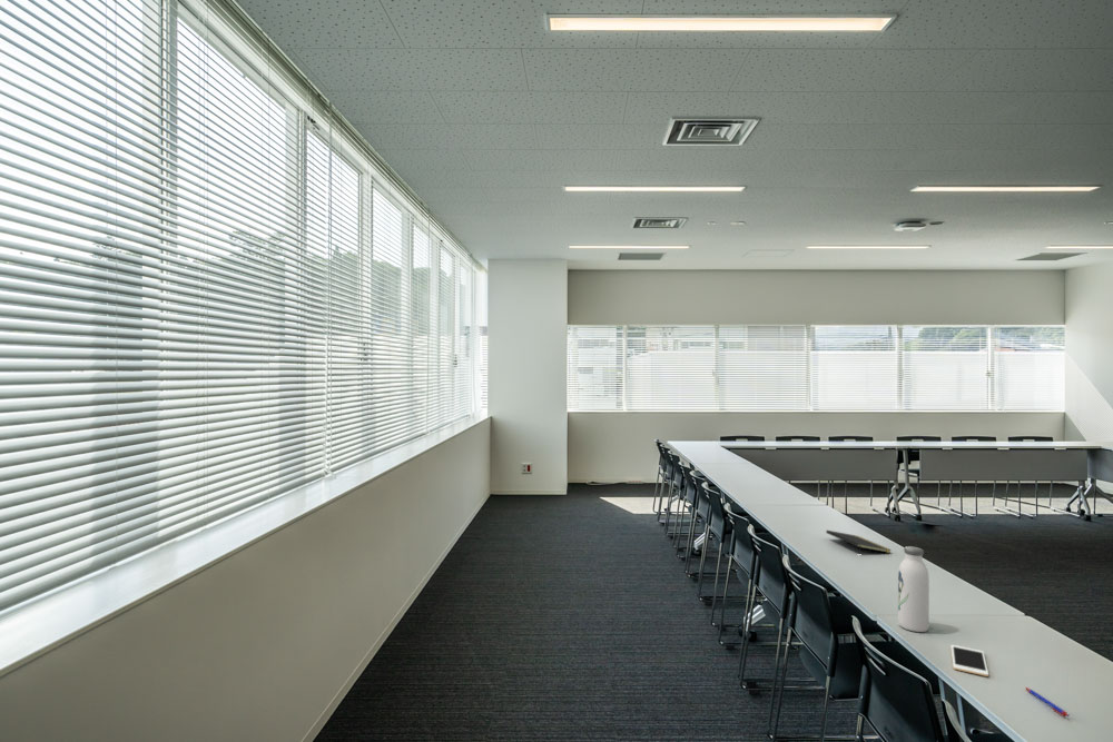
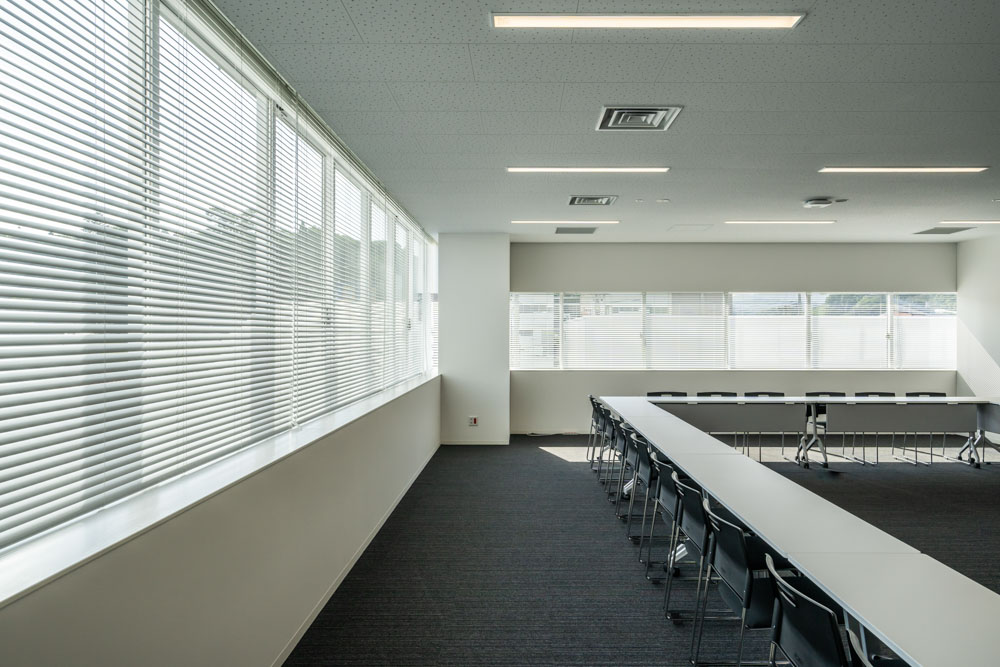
- notepad [825,530,893,554]
- water bottle [897,545,930,633]
- pen [1024,686,1071,718]
- cell phone [951,644,989,677]
